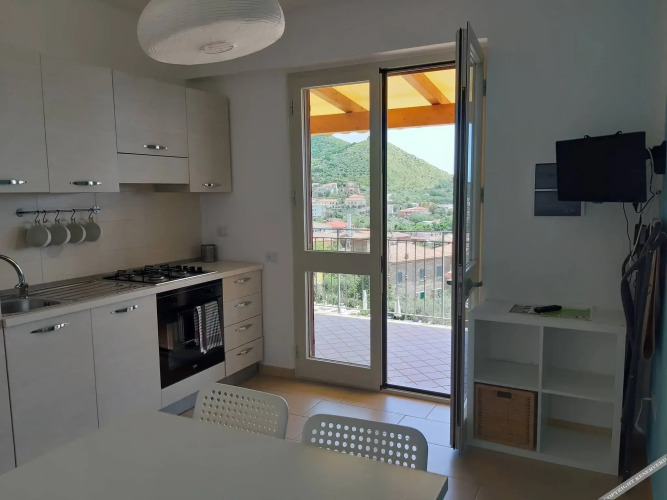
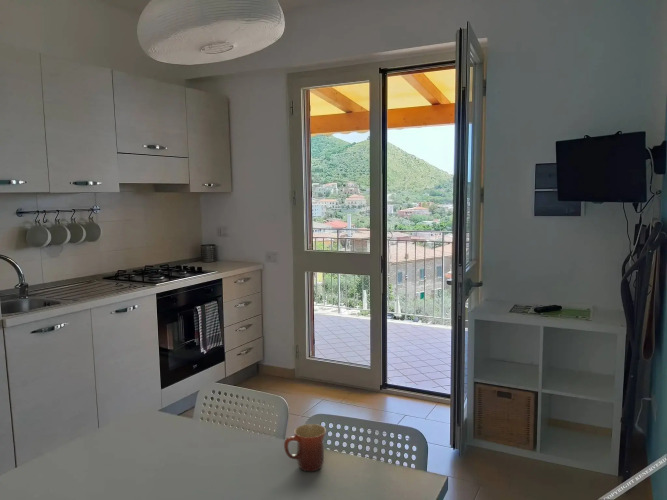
+ mug [283,423,327,472]
